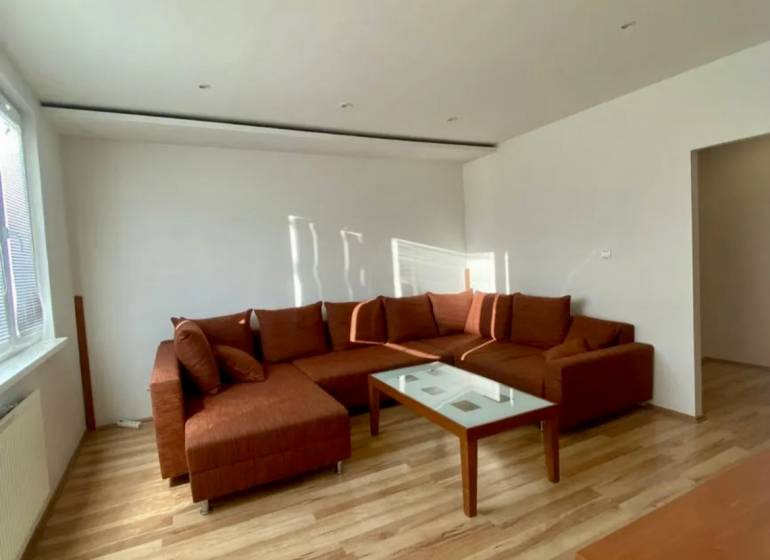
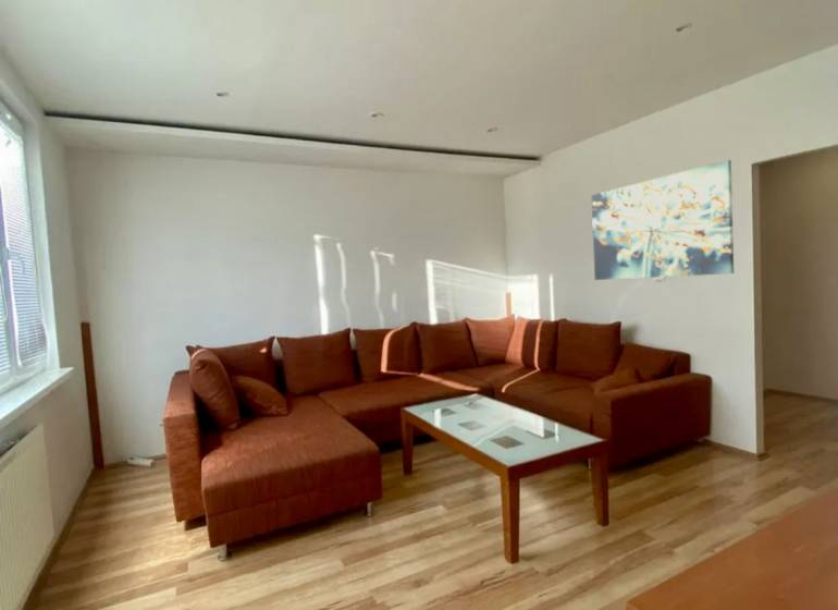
+ wall art [591,159,735,281]
